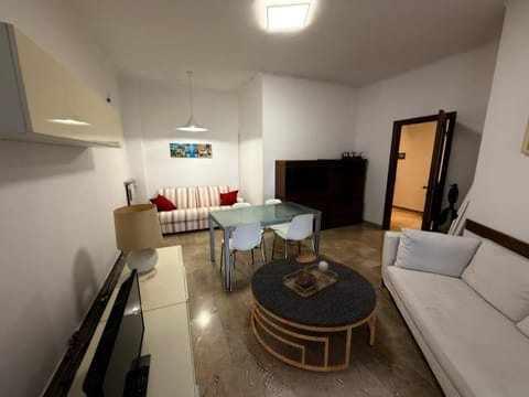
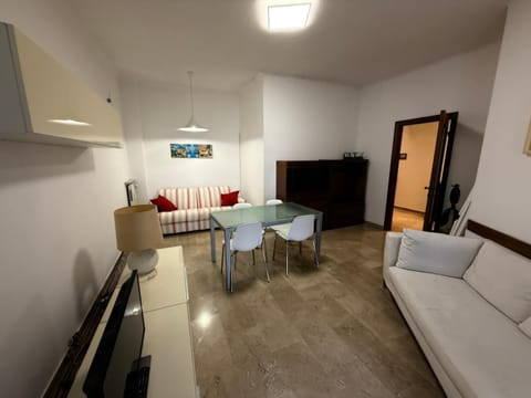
- coffee table [250,254,378,373]
